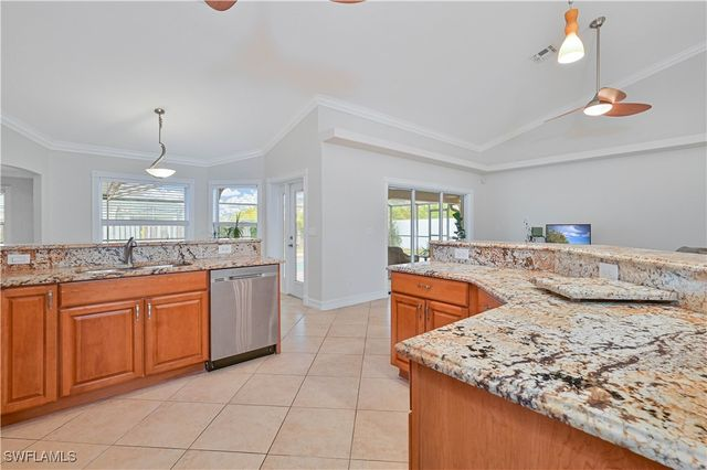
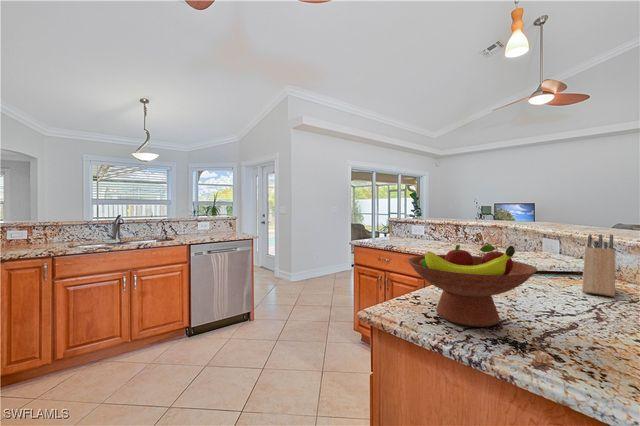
+ fruit bowl [407,244,538,328]
+ knife block [581,233,616,298]
